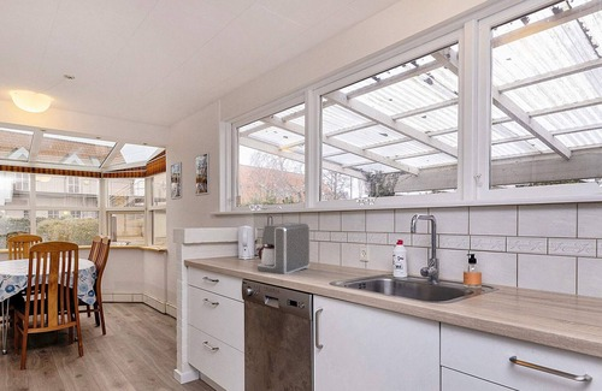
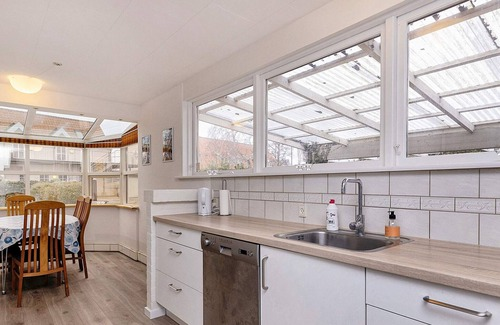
- coffee maker [256,221,311,276]
